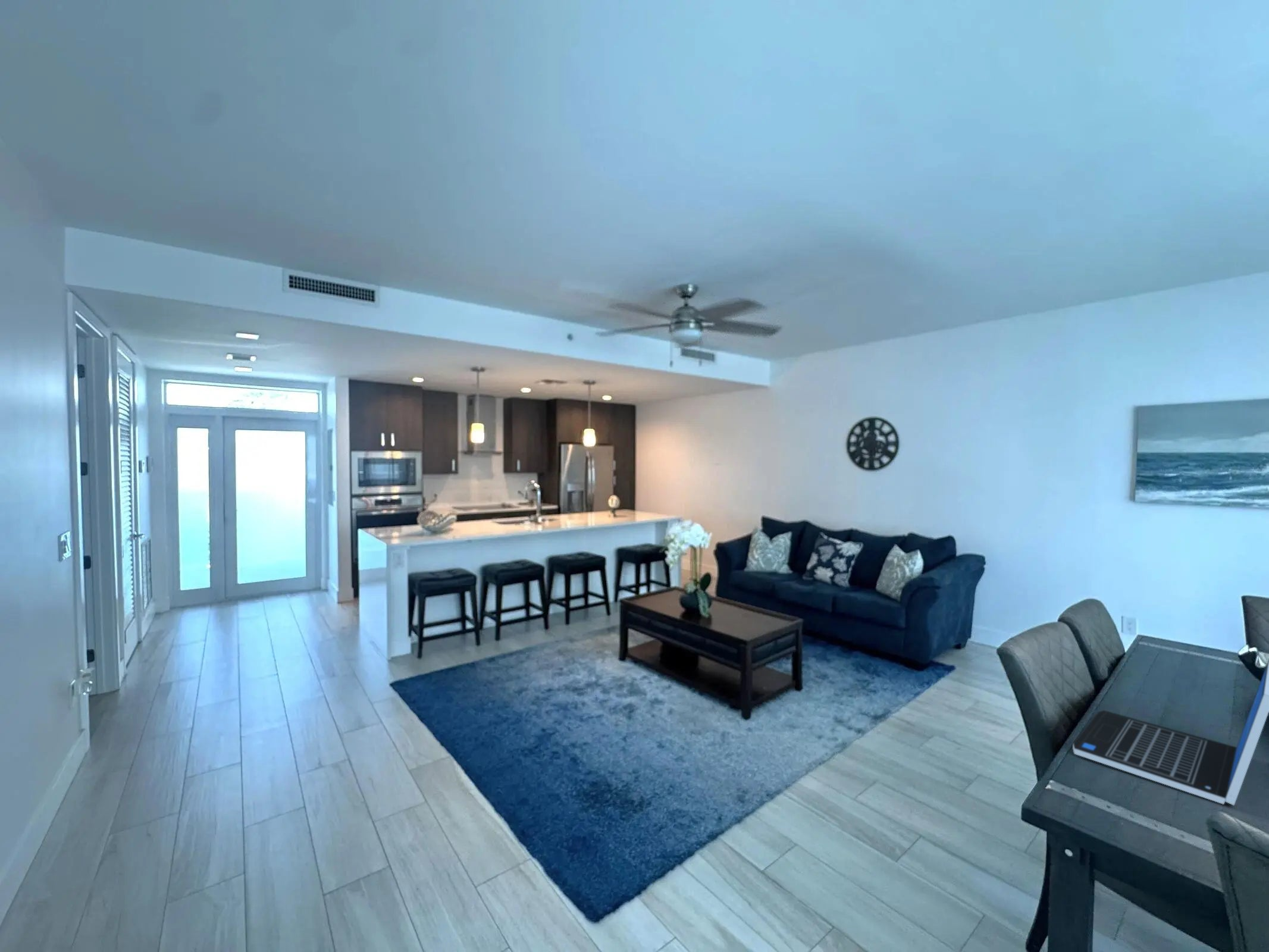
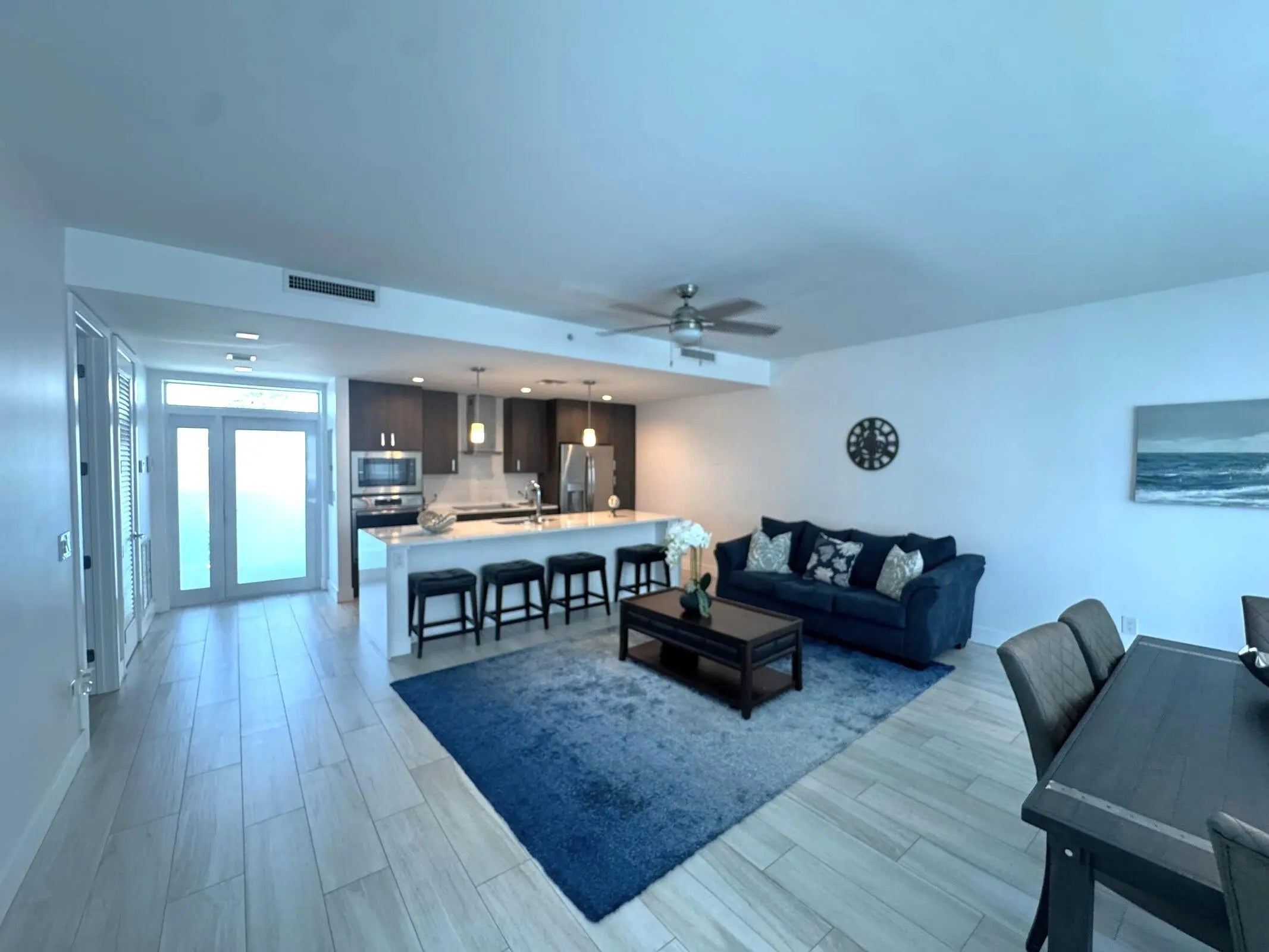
- laptop [1073,659,1269,806]
